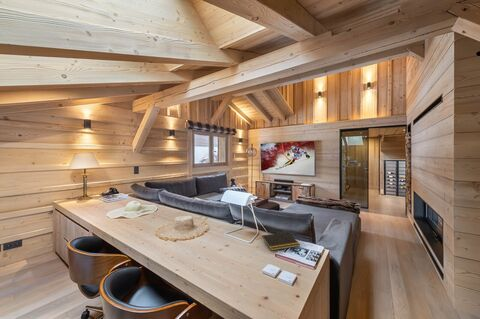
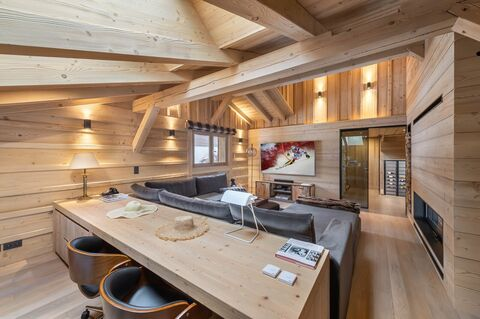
- notepad [260,231,301,252]
